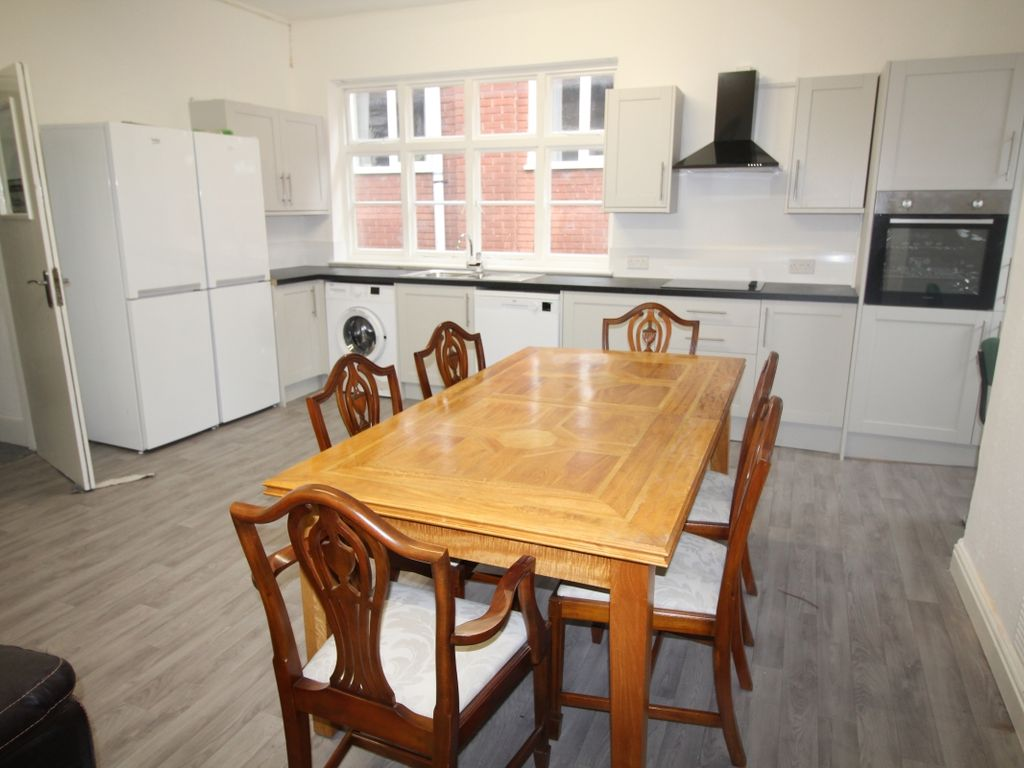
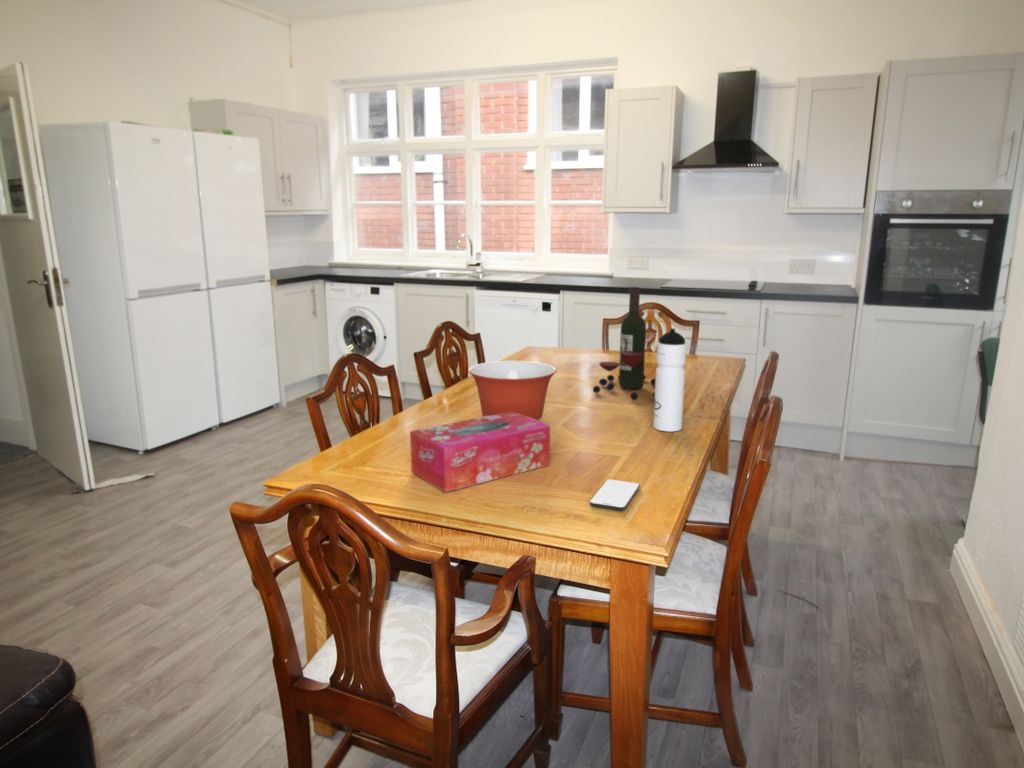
+ wine bottle [592,286,656,401]
+ water bottle [652,328,688,432]
+ tissue box [409,411,551,493]
+ smartphone [589,479,640,511]
+ mixing bowl [467,360,558,421]
